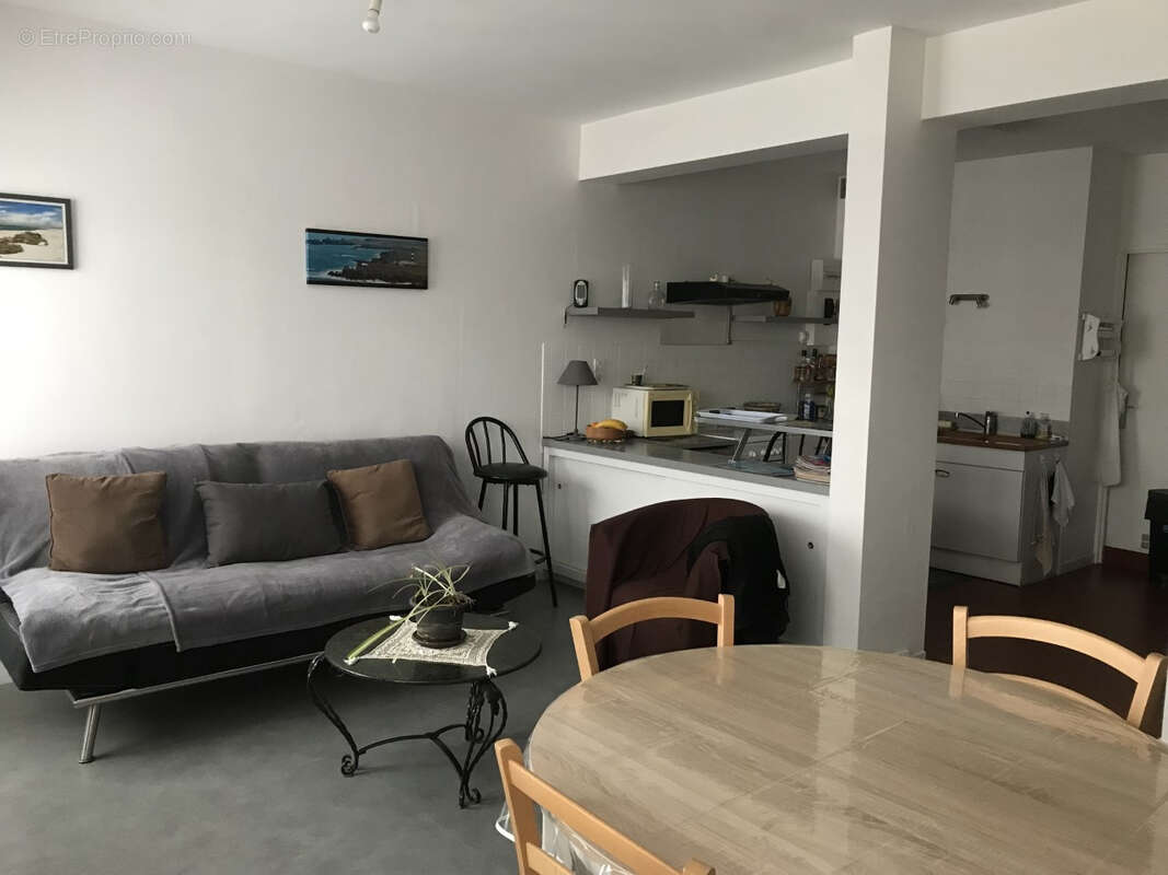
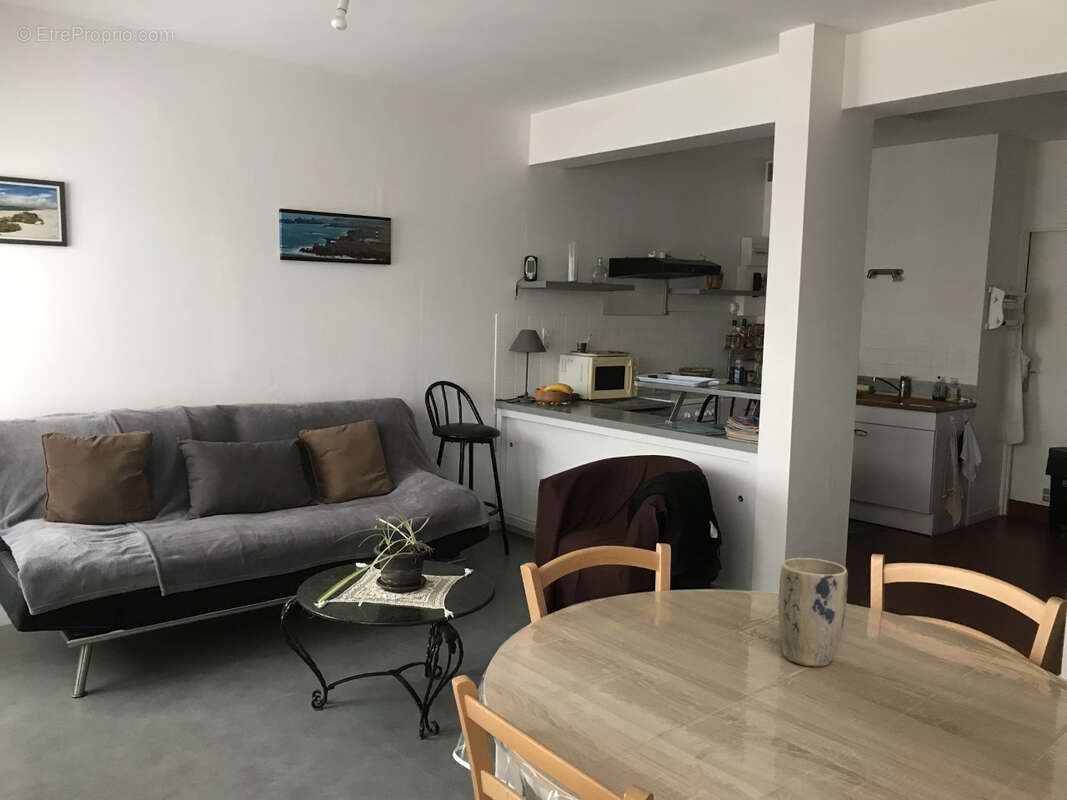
+ plant pot [777,557,849,668]
